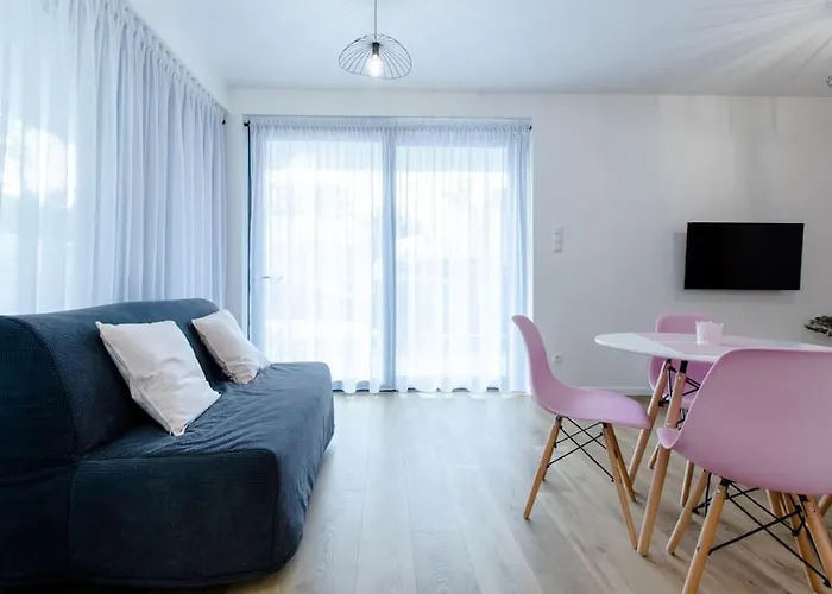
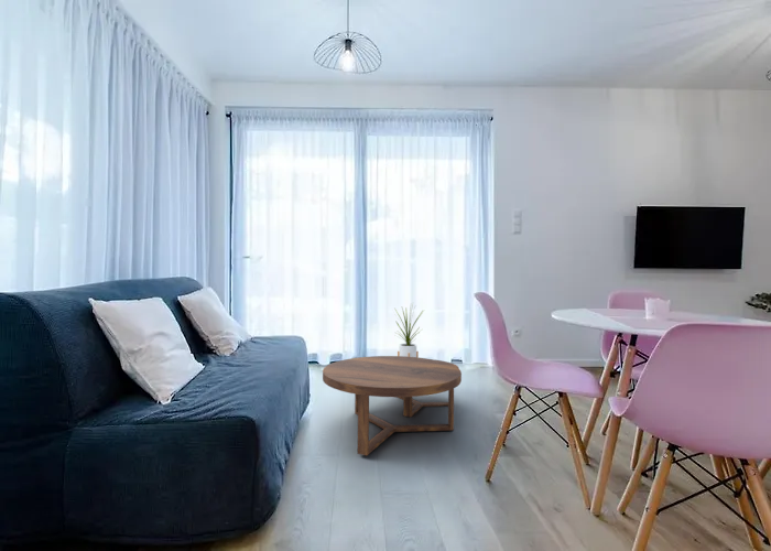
+ house plant [393,303,424,357]
+ coffee table [322,355,463,456]
